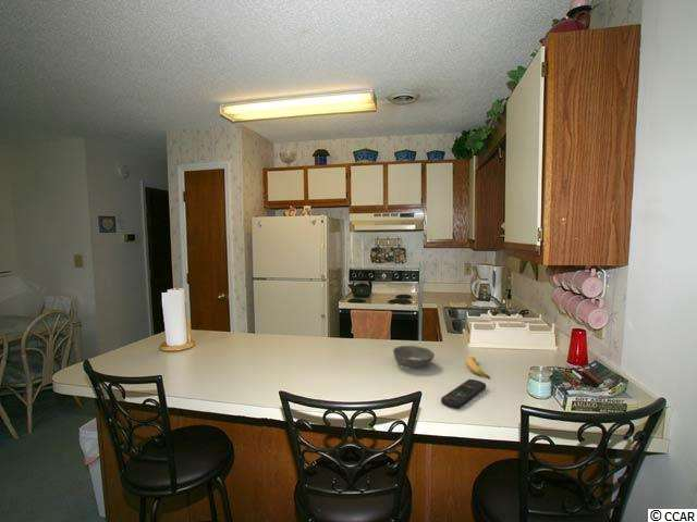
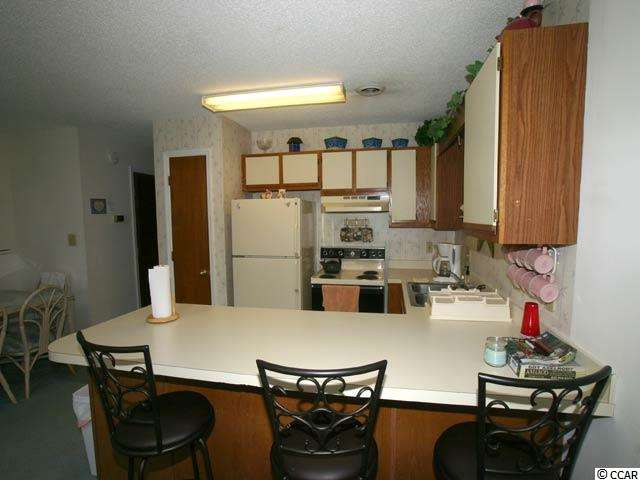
- remote control [440,378,487,410]
- banana [465,356,491,380]
- bowl [392,345,436,370]
